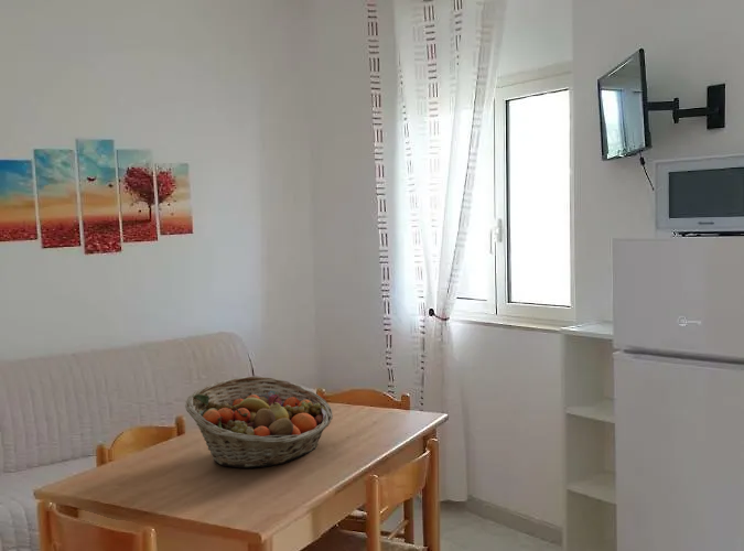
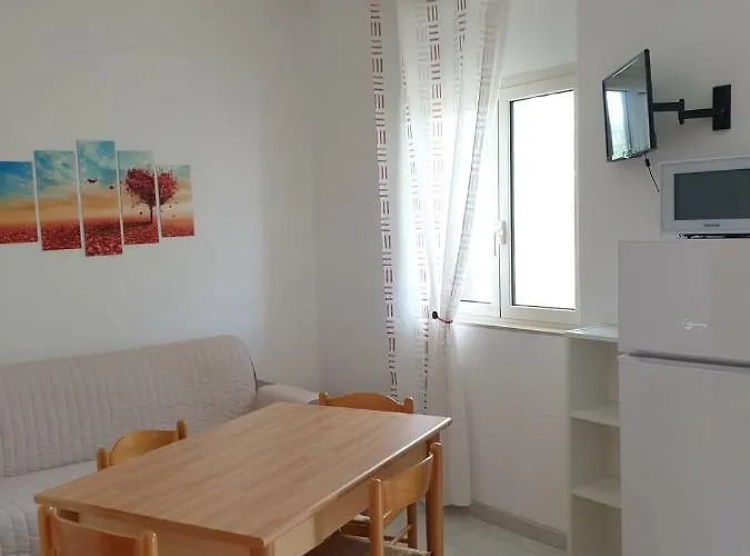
- fruit basket [184,376,334,469]
